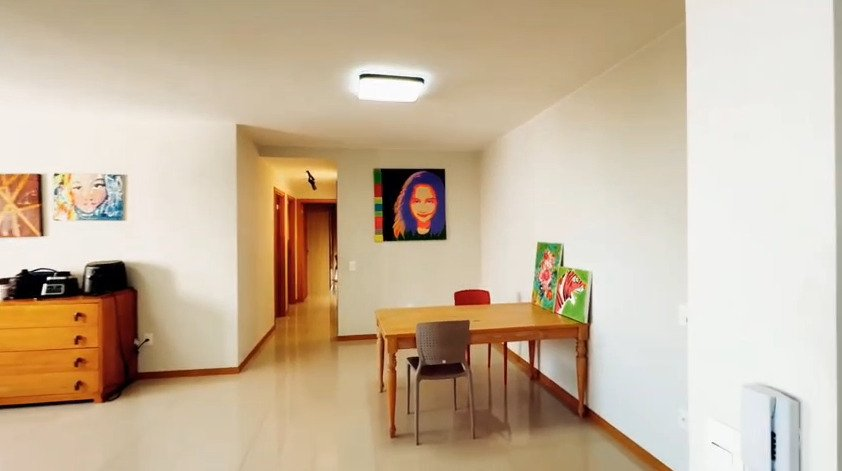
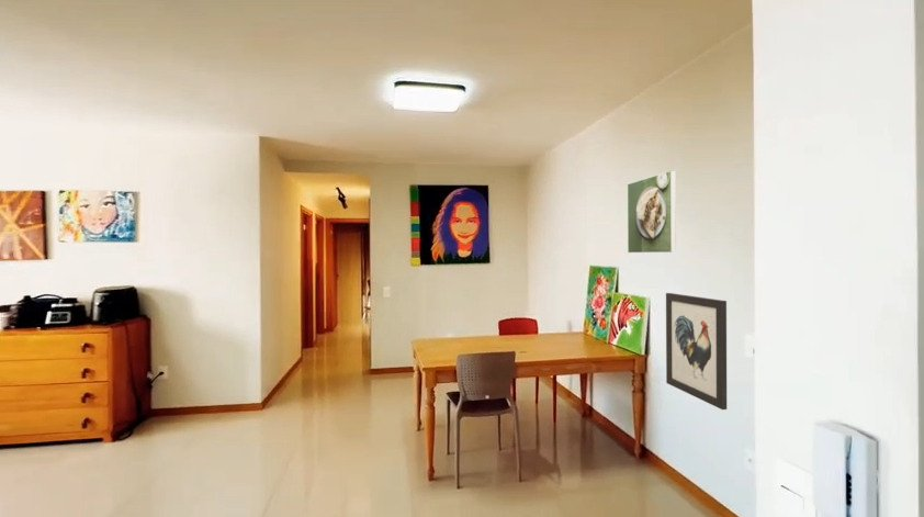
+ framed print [627,169,677,254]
+ wall art [665,292,728,411]
